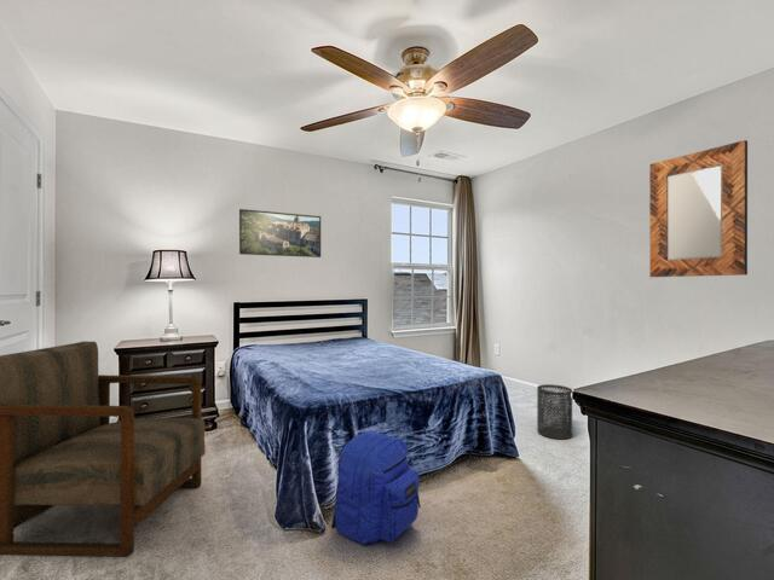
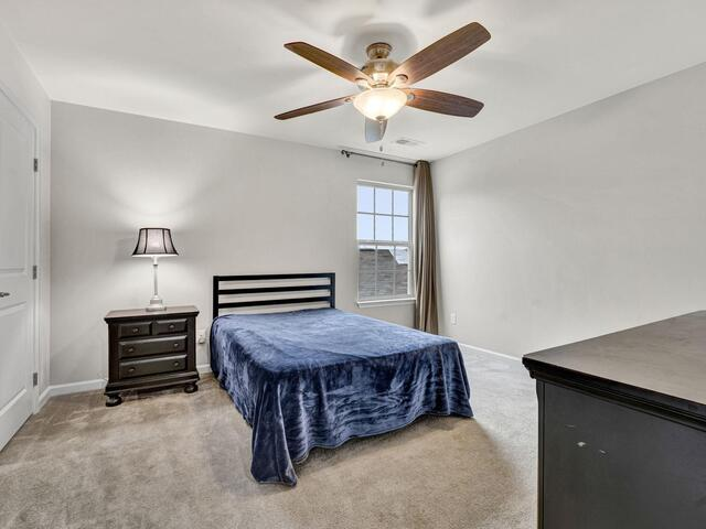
- armchair [0,341,207,558]
- home mirror [648,139,749,278]
- trash can [536,383,573,440]
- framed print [238,208,322,259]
- backpack [330,429,422,546]
